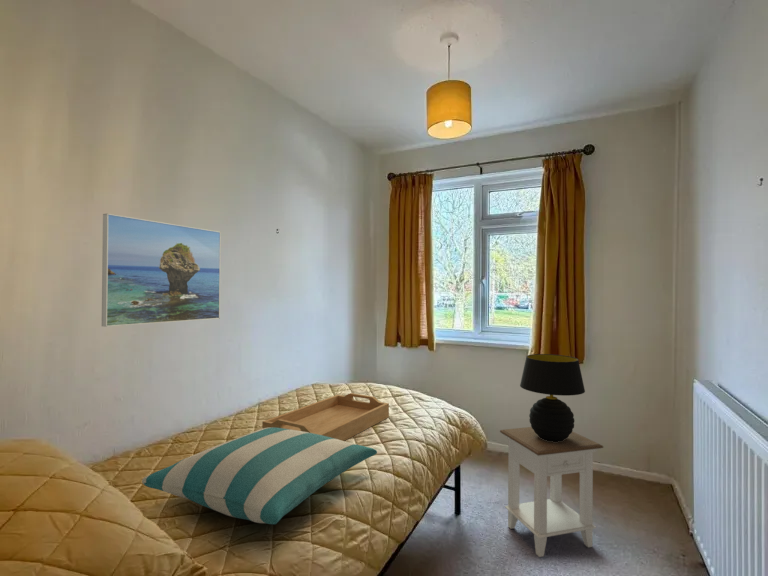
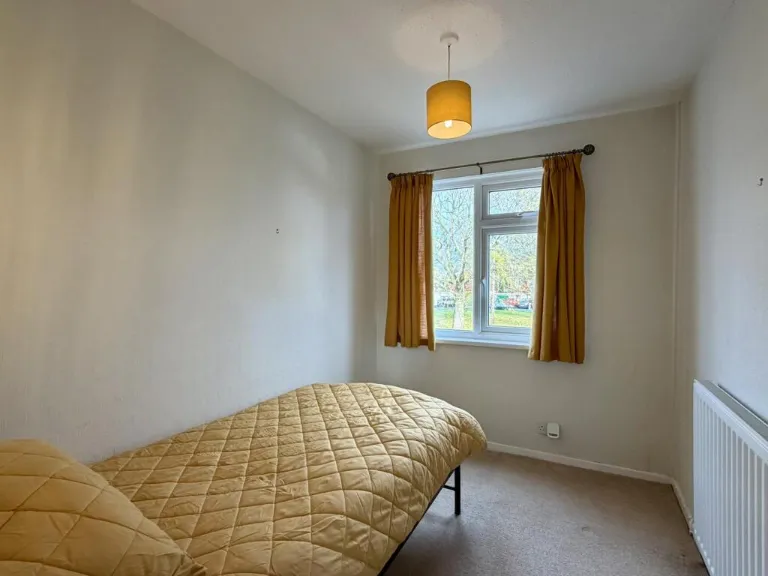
- nightstand [499,426,604,558]
- pillow [141,427,378,525]
- serving tray [261,392,390,441]
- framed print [101,212,222,328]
- table lamp [519,353,586,442]
